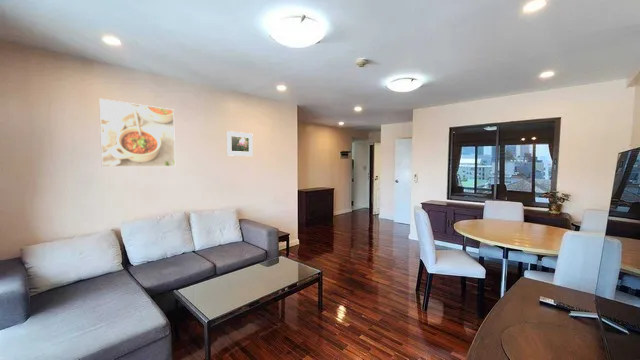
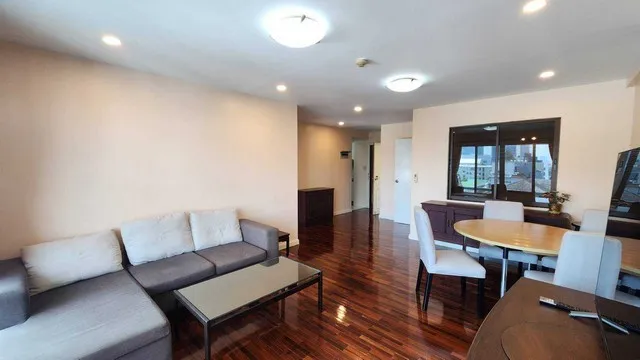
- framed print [98,98,176,168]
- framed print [226,130,254,157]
